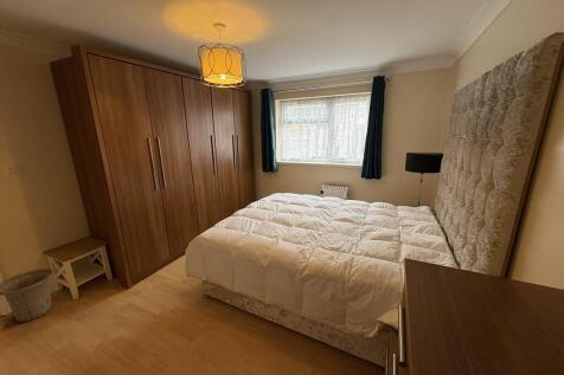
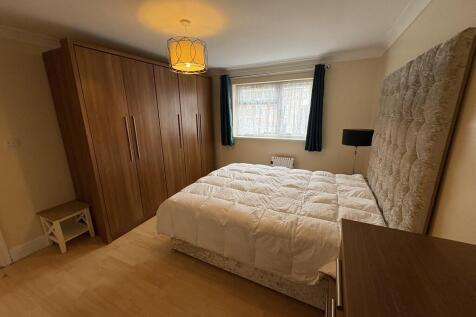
- basket [0,267,56,323]
